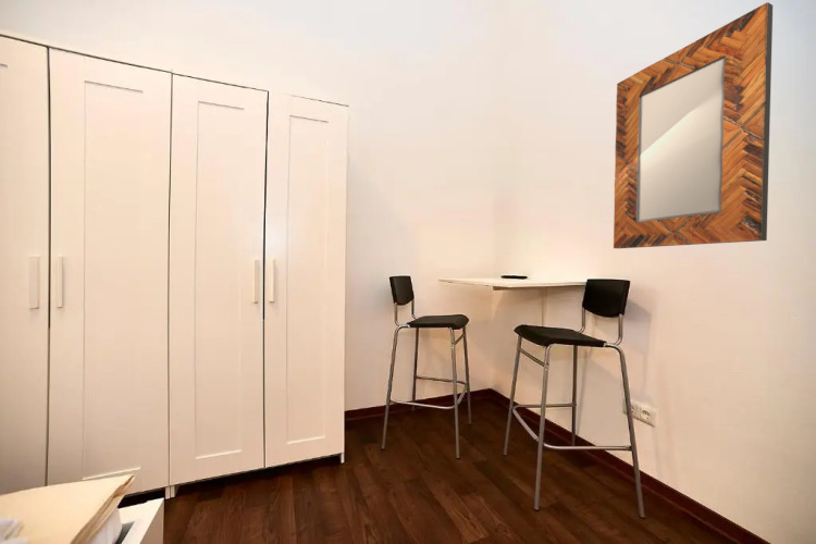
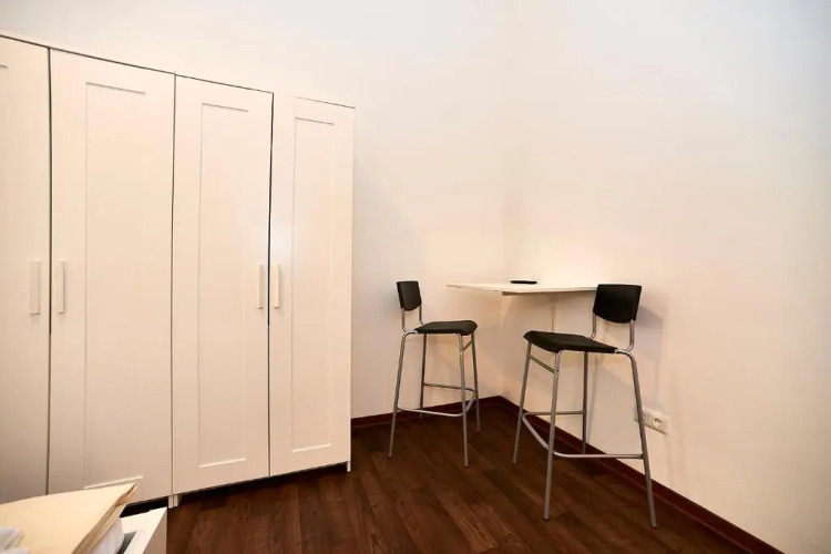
- home mirror [613,1,774,249]
